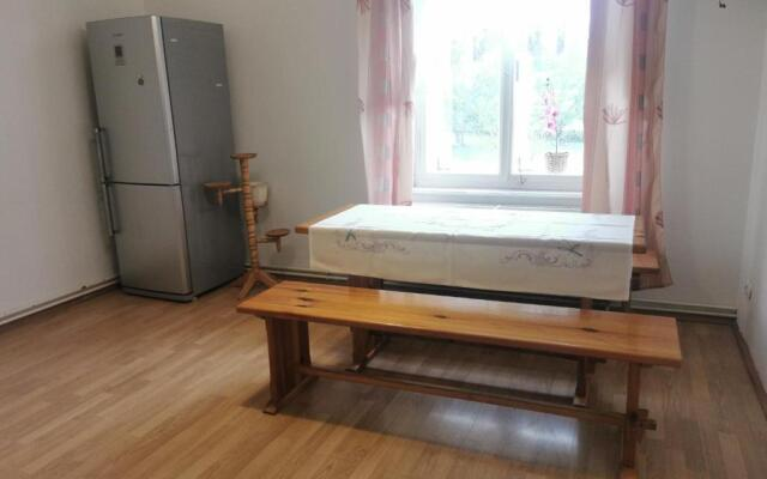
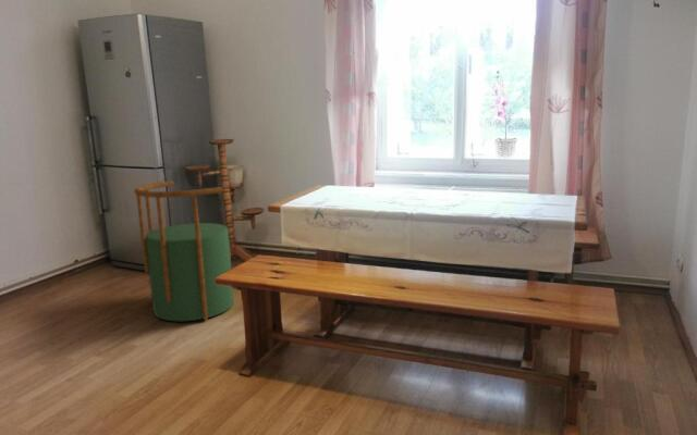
+ stool [133,179,235,322]
